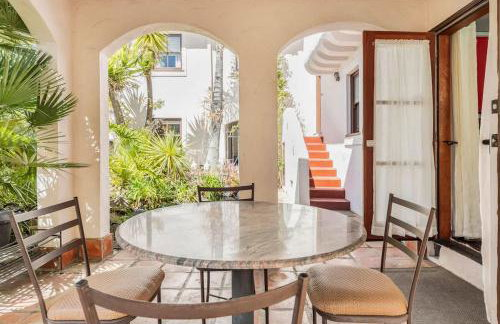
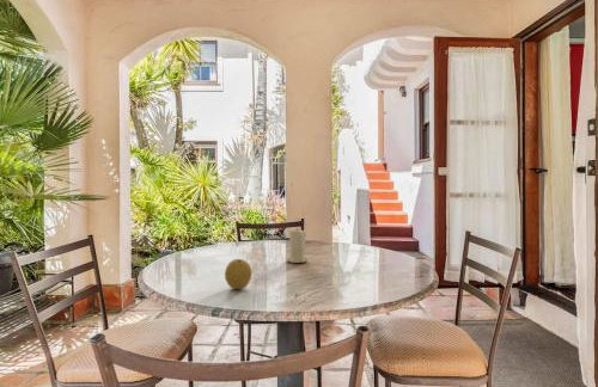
+ candle [285,227,310,264]
+ fruit [224,258,254,290]
